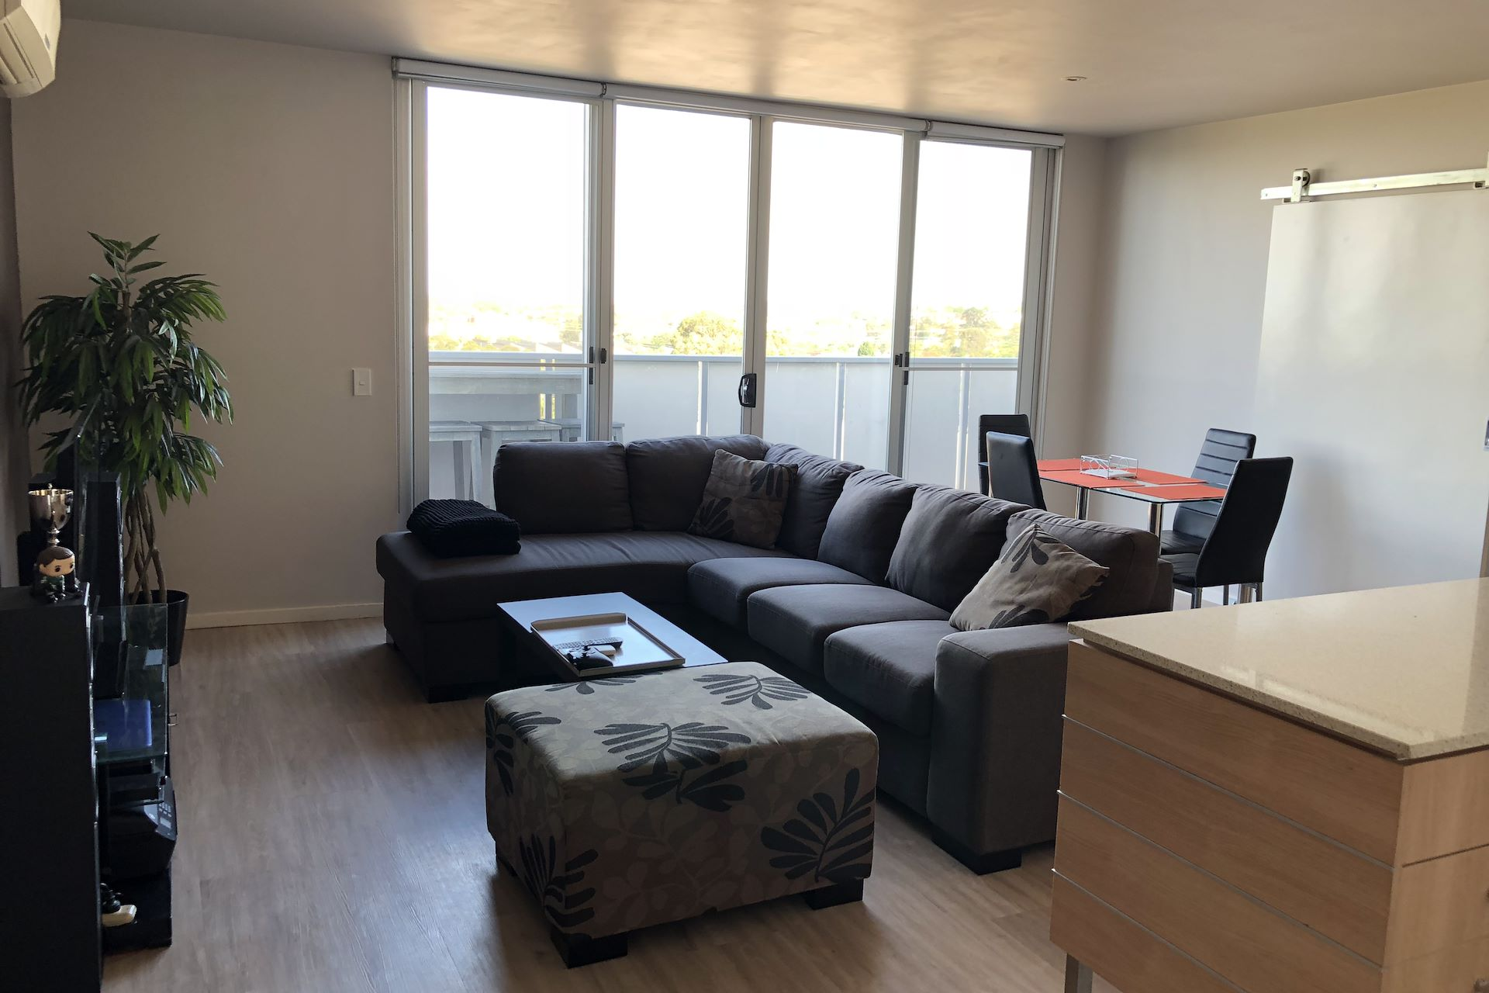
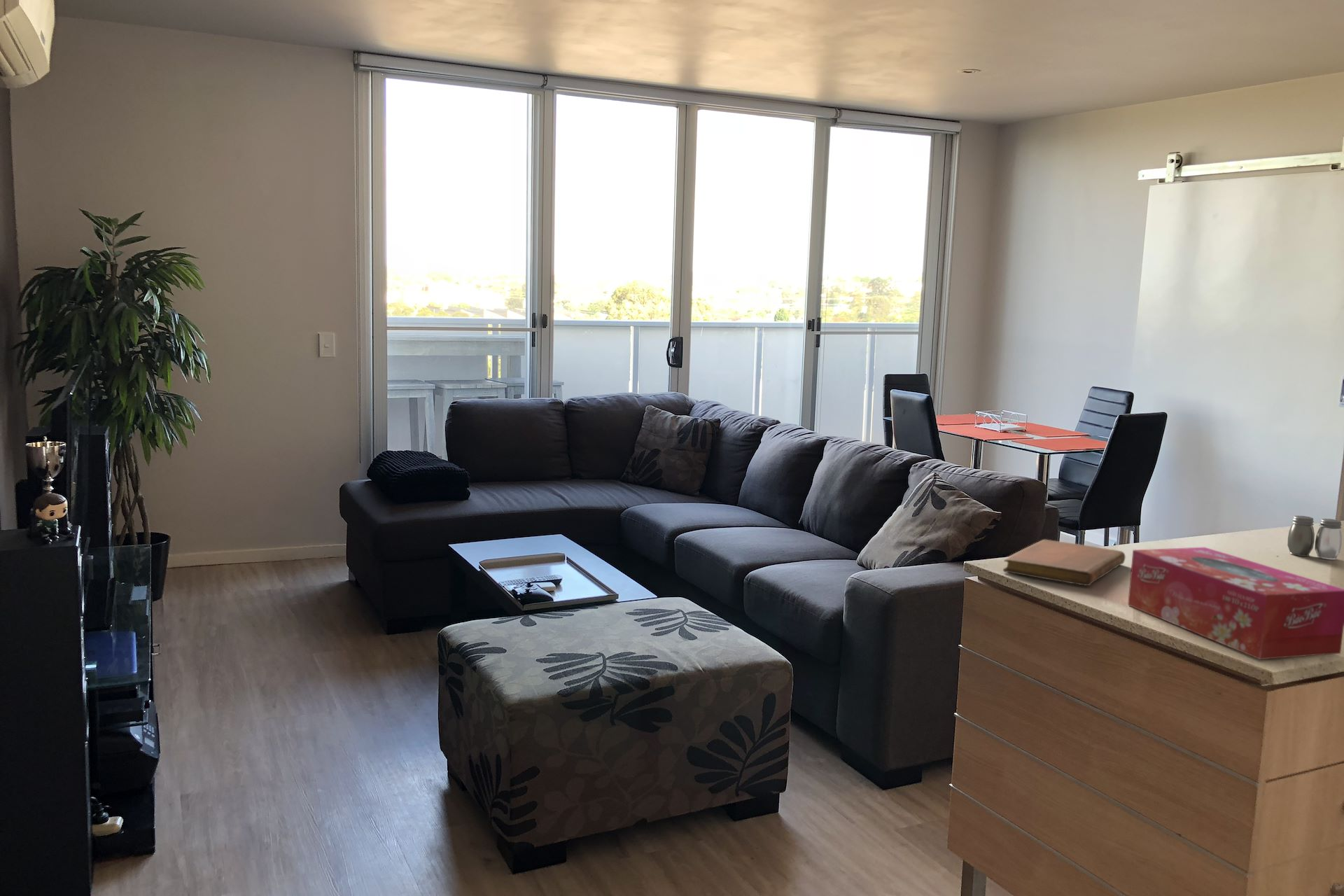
+ tissue box [1127,547,1344,660]
+ salt and pepper shaker [1287,515,1343,560]
+ notebook [1002,539,1126,587]
